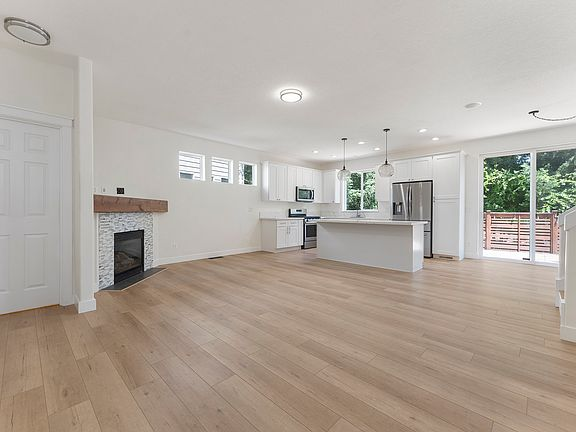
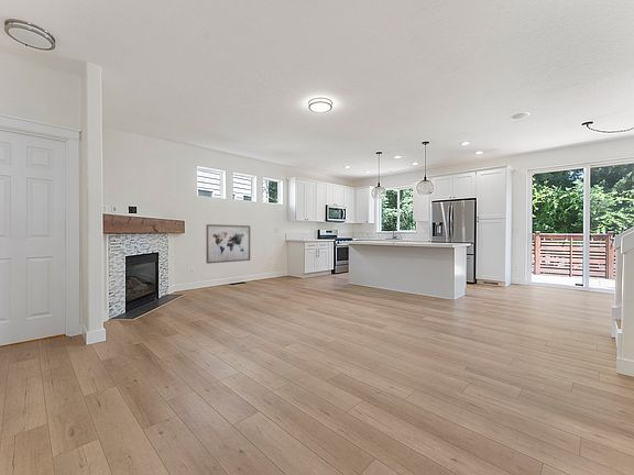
+ wall art [205,223,251,265]
